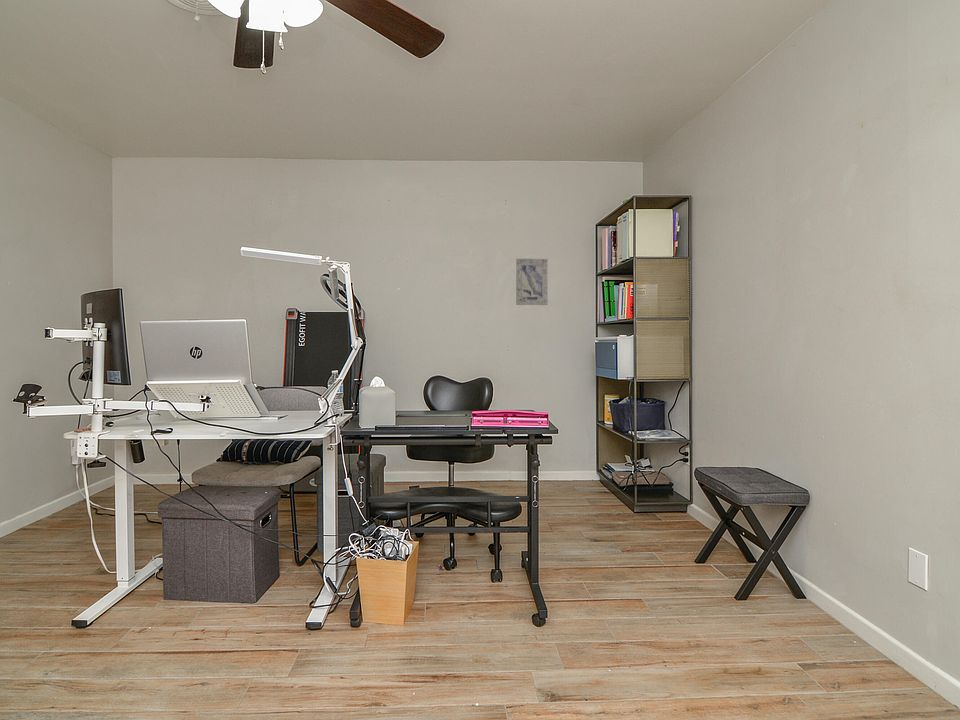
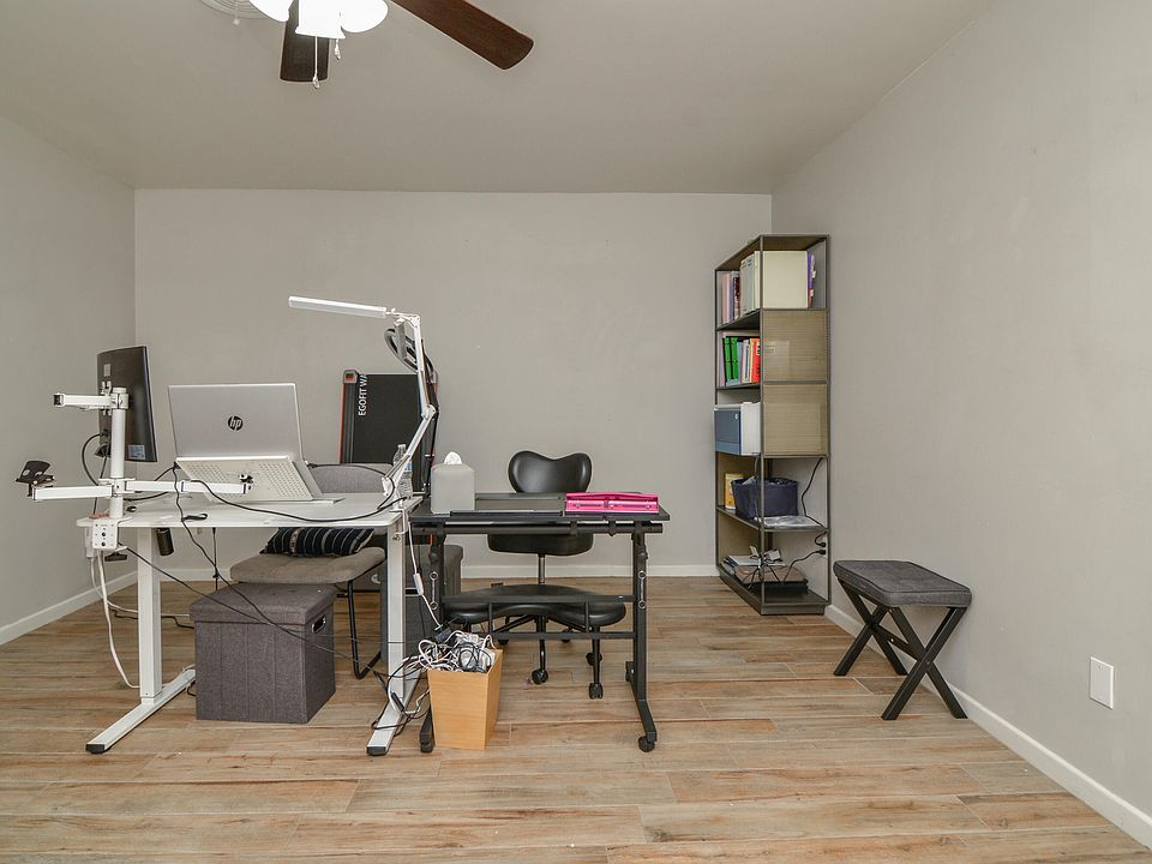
- wall art [515,258,549,306]
